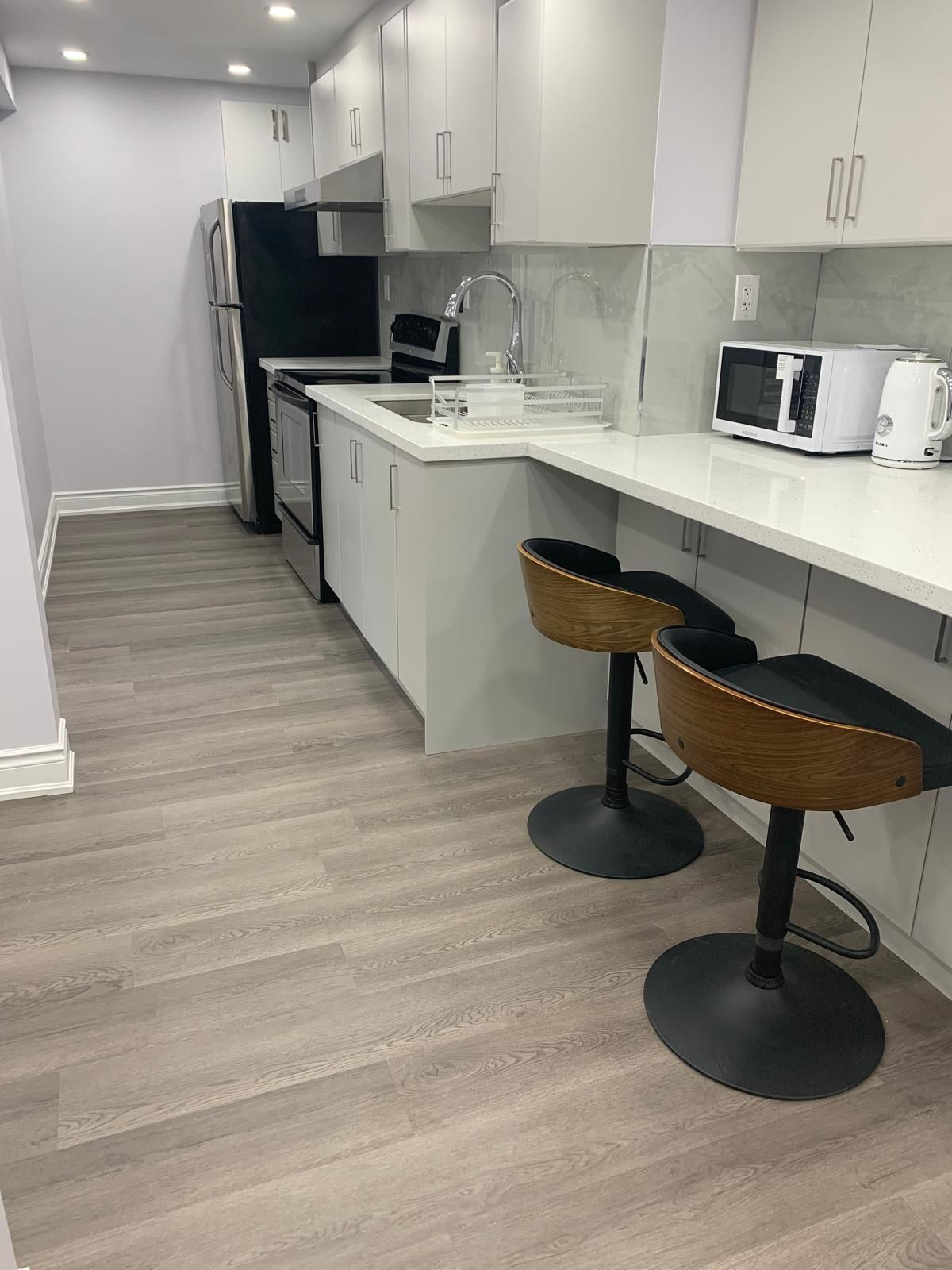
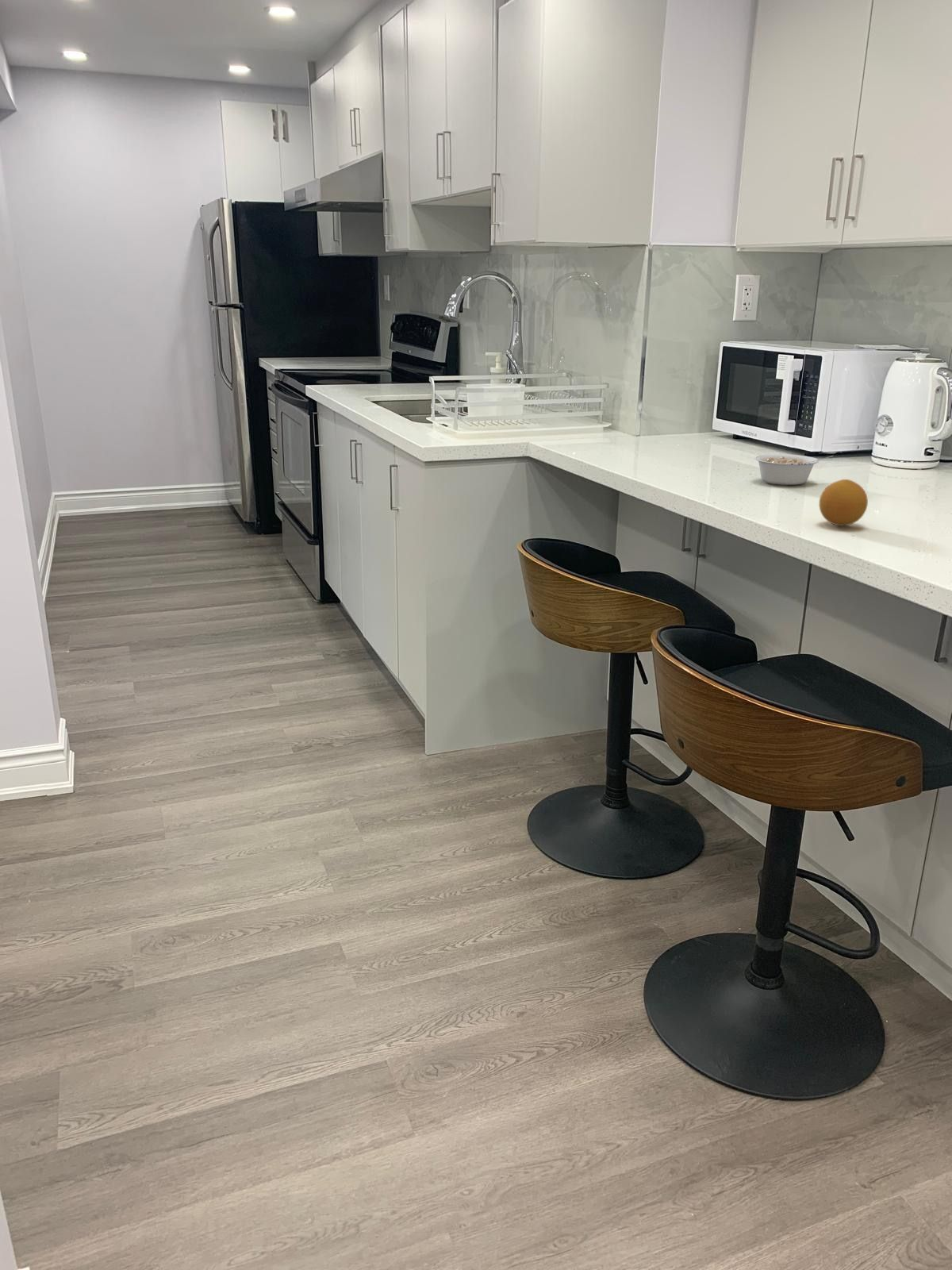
+ fruit [818,479,869,527]
+ legume [754,453,834,486]
